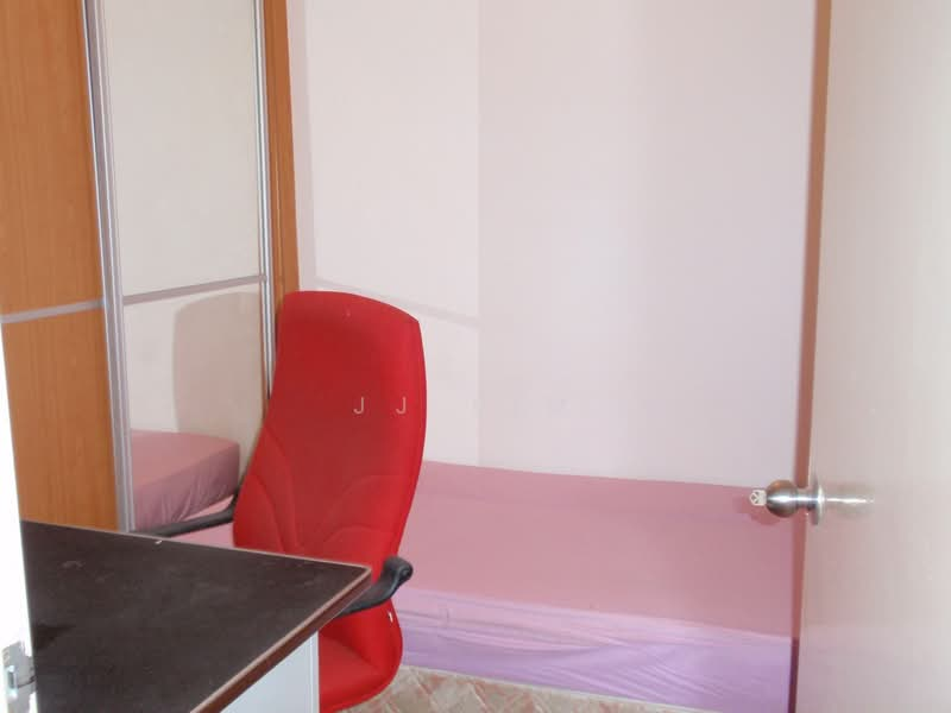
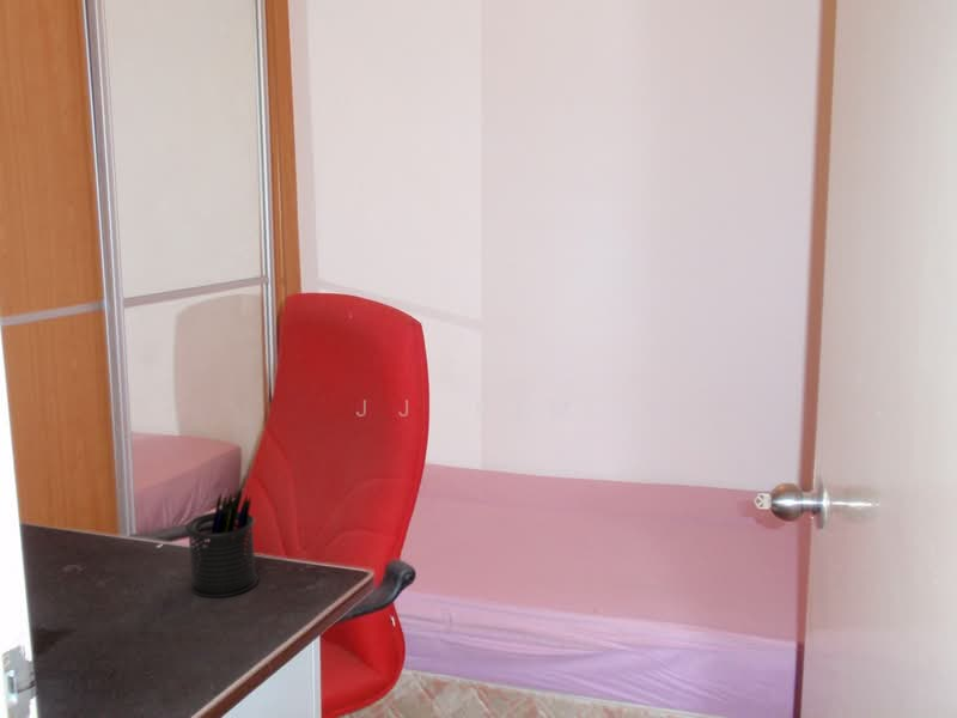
+ pen holder [184,487,258,598]
